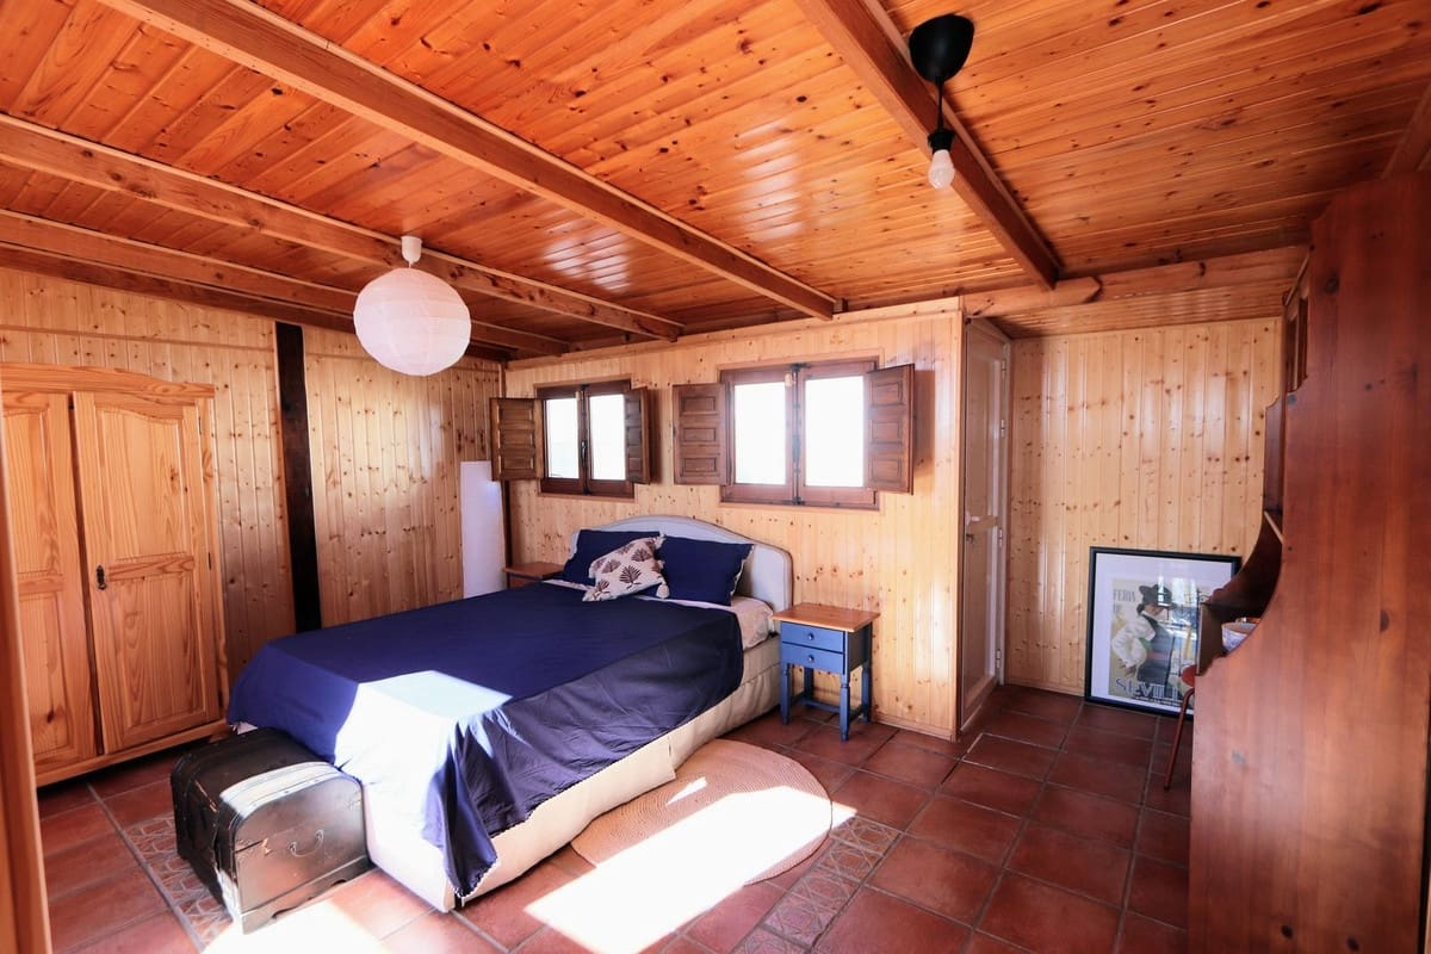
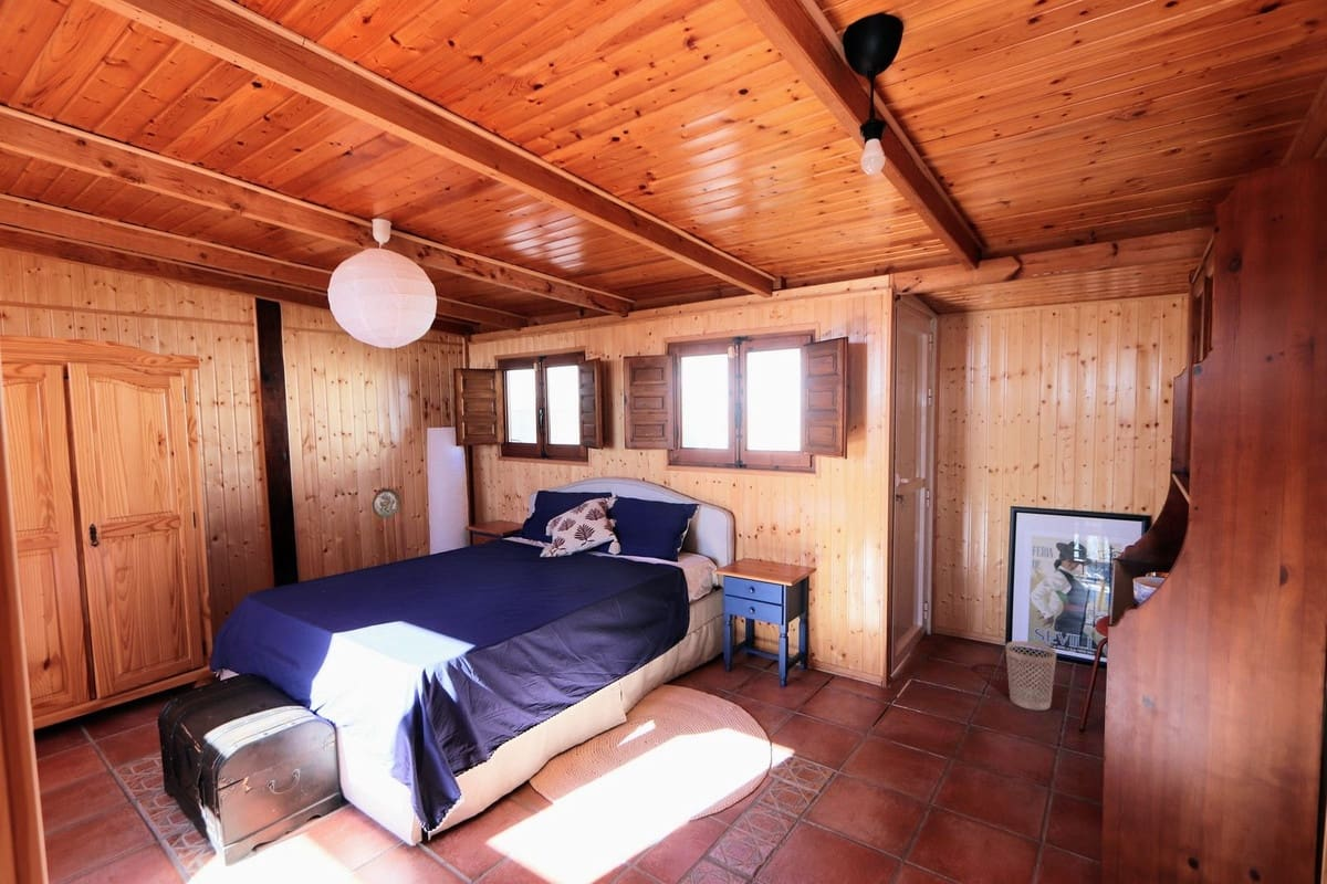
+ wastebasket [1004,640,1057,712]
+ decorative plate [372,488,401,519]
